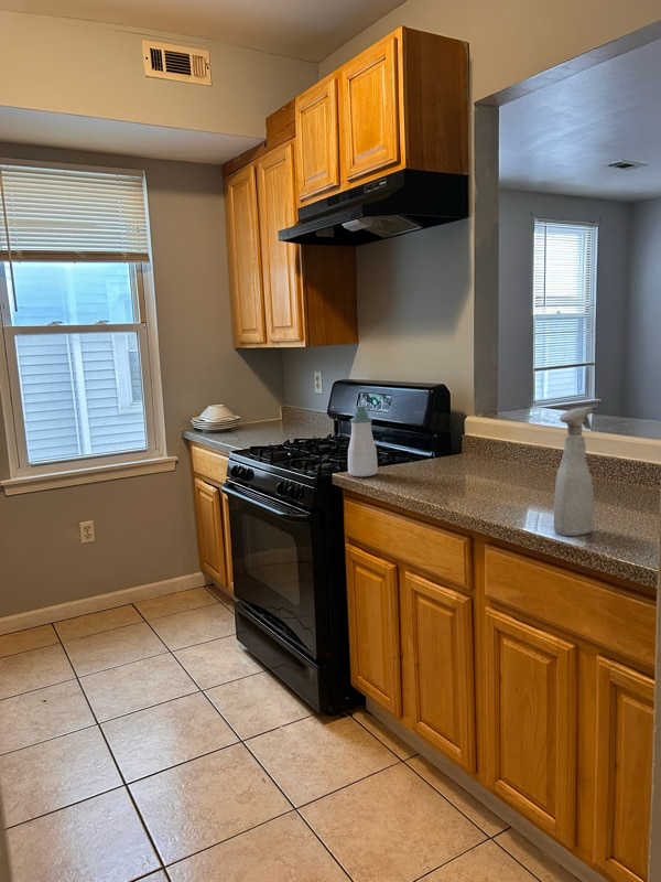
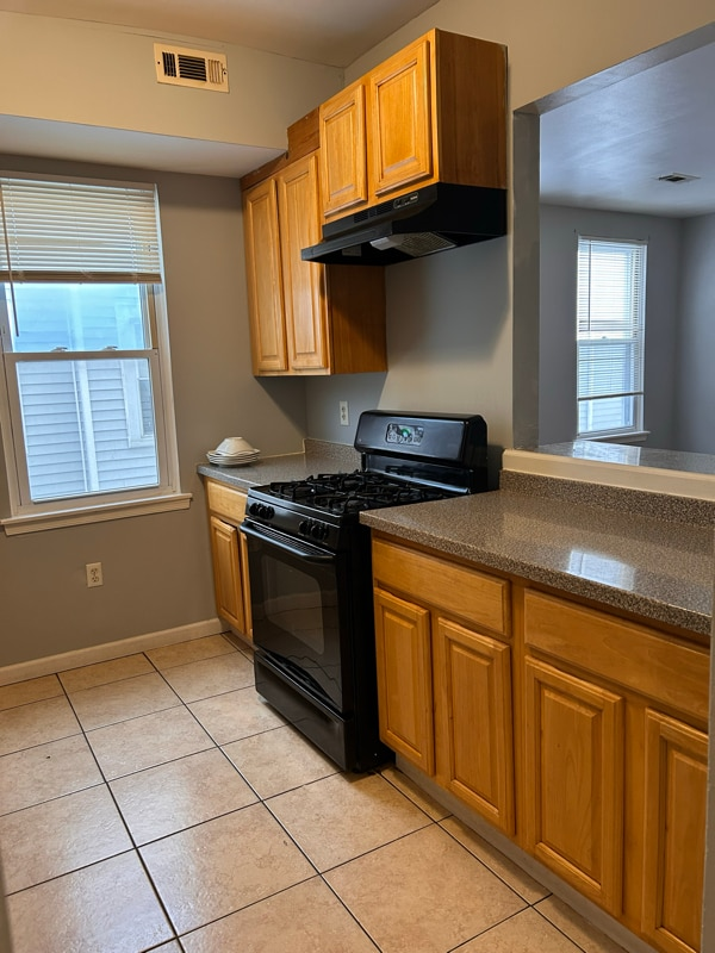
- soap bottle [347,405,379,477]
- spray bottle [553,406,595,537]
